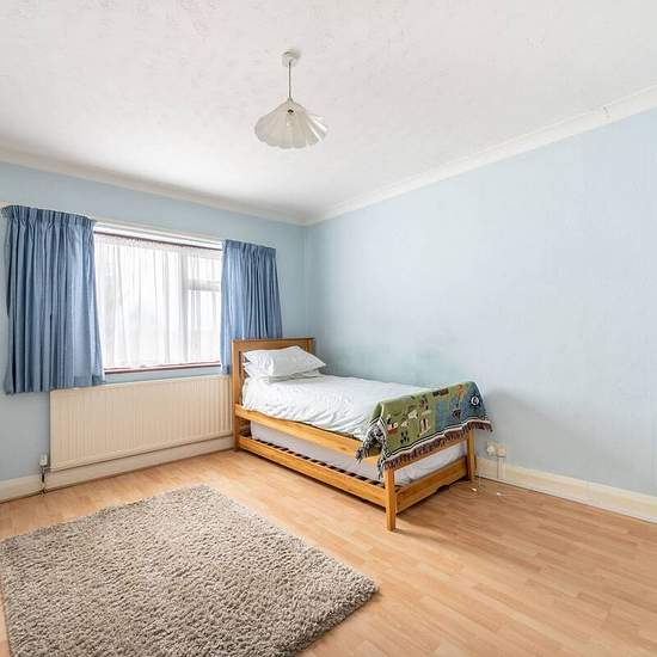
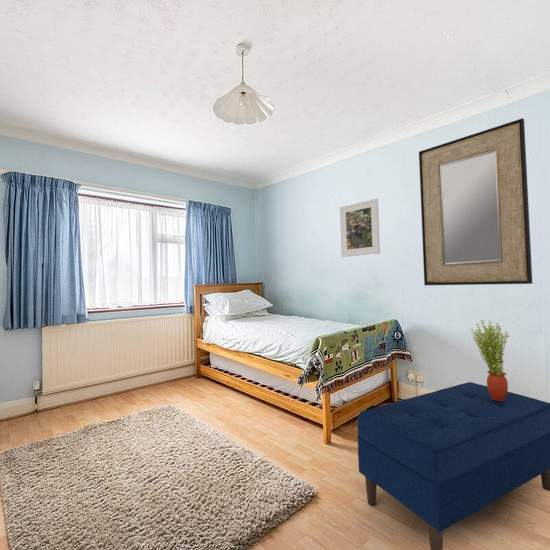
+ bench [356,381,550,550]
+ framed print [339,198,381,258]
+ home mirror [418,117,533,286]
+ potted plant [470,319,510,401]
